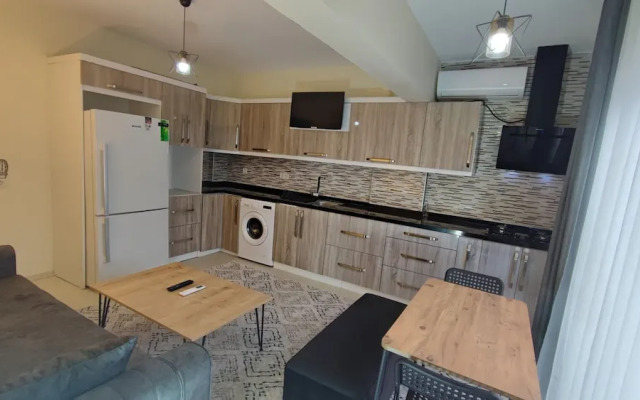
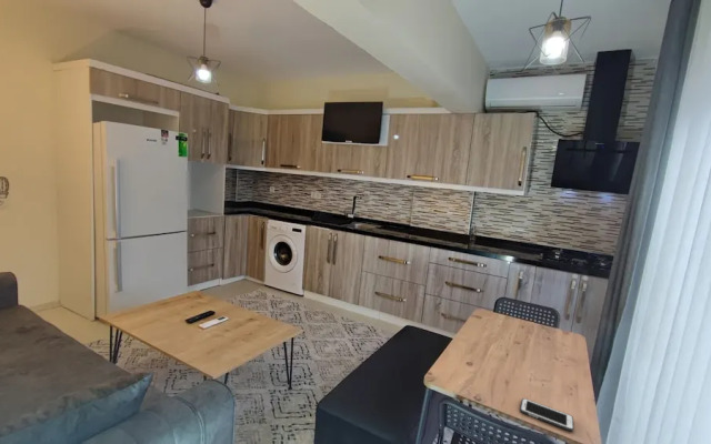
+ cell phone [519,397,574,433]
